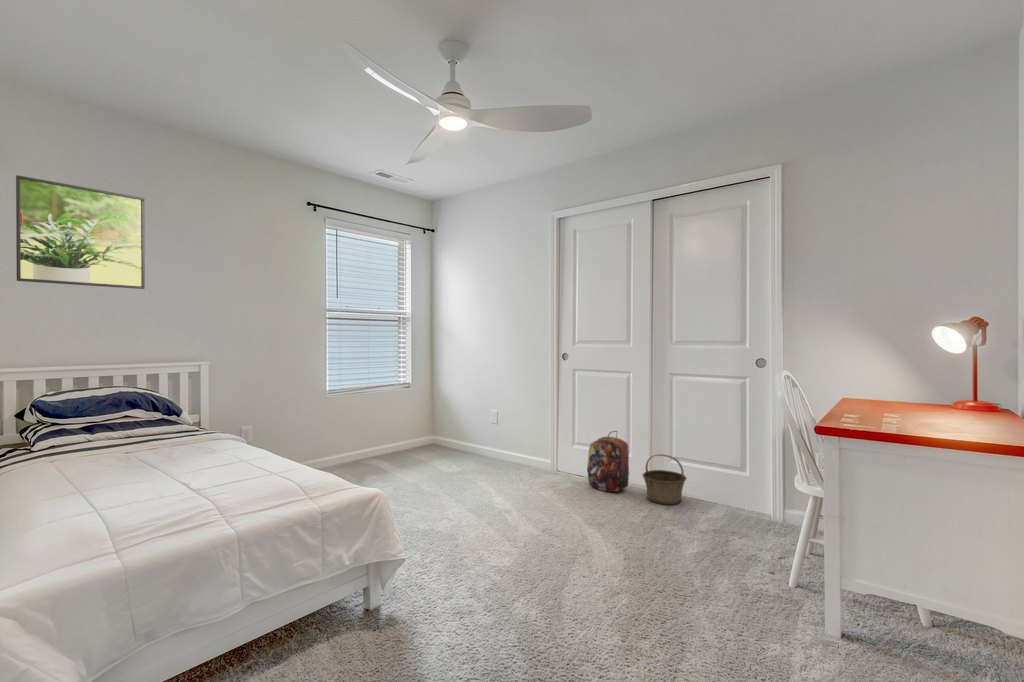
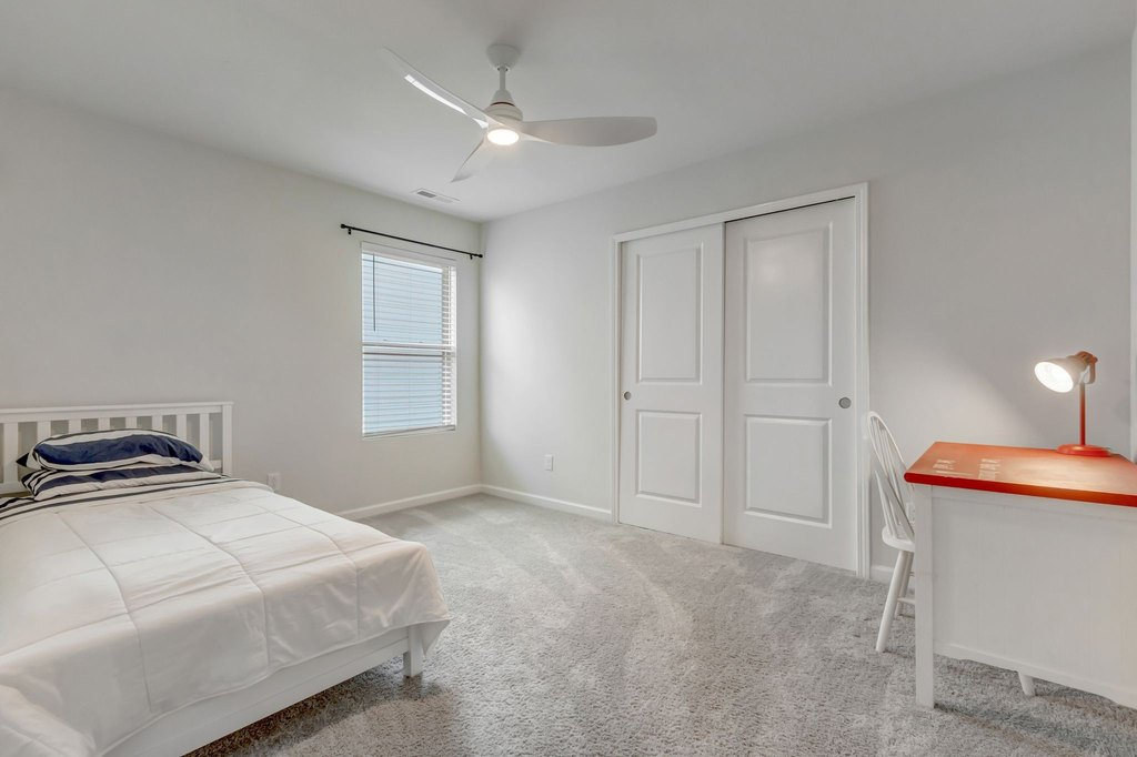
- basket [642,453,687,506]
- backpack [586,430,630,493]
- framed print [15,174,146,290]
